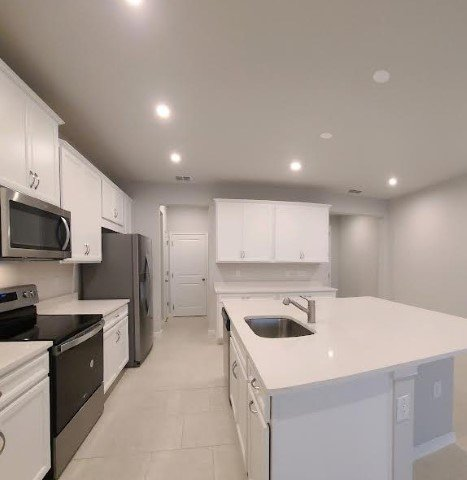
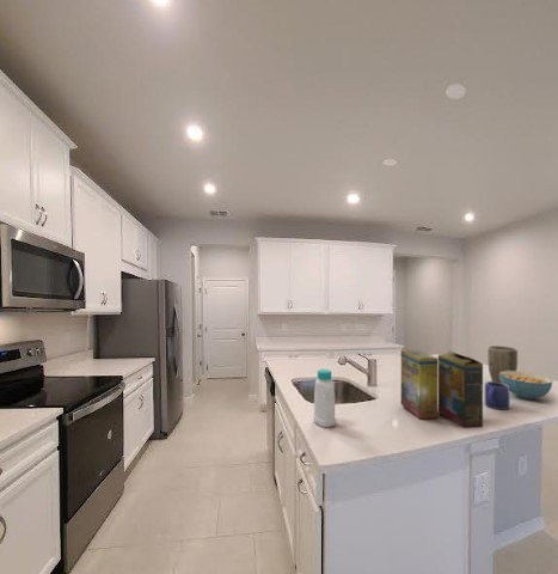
+ mug [484,380,510,411]
+ cereal bowl [499,371,553,401]
+ bottle [312,368,337,428]
+ plant pot [488,344,519,383]
+ cereal box [400,349,484,429]
